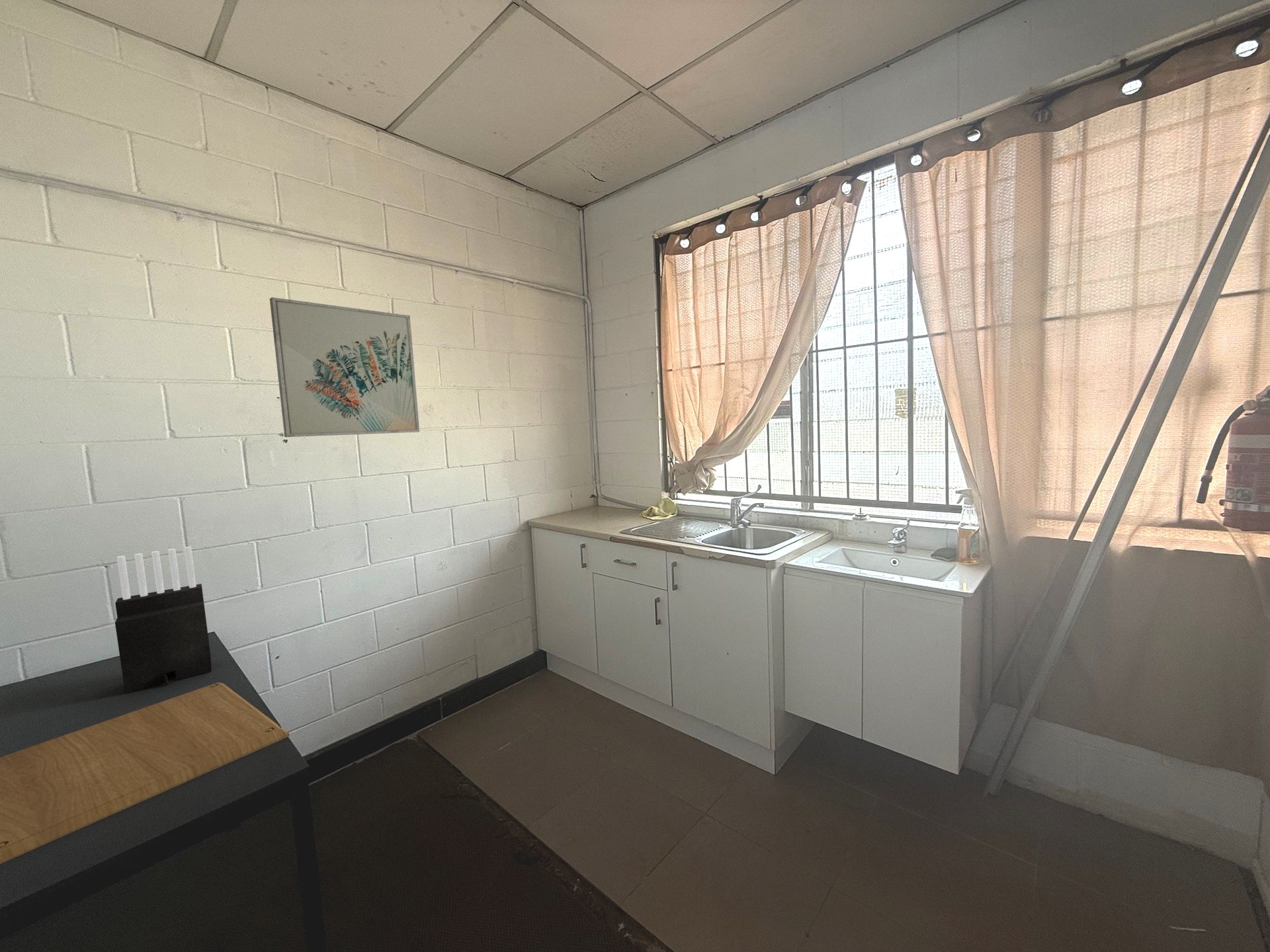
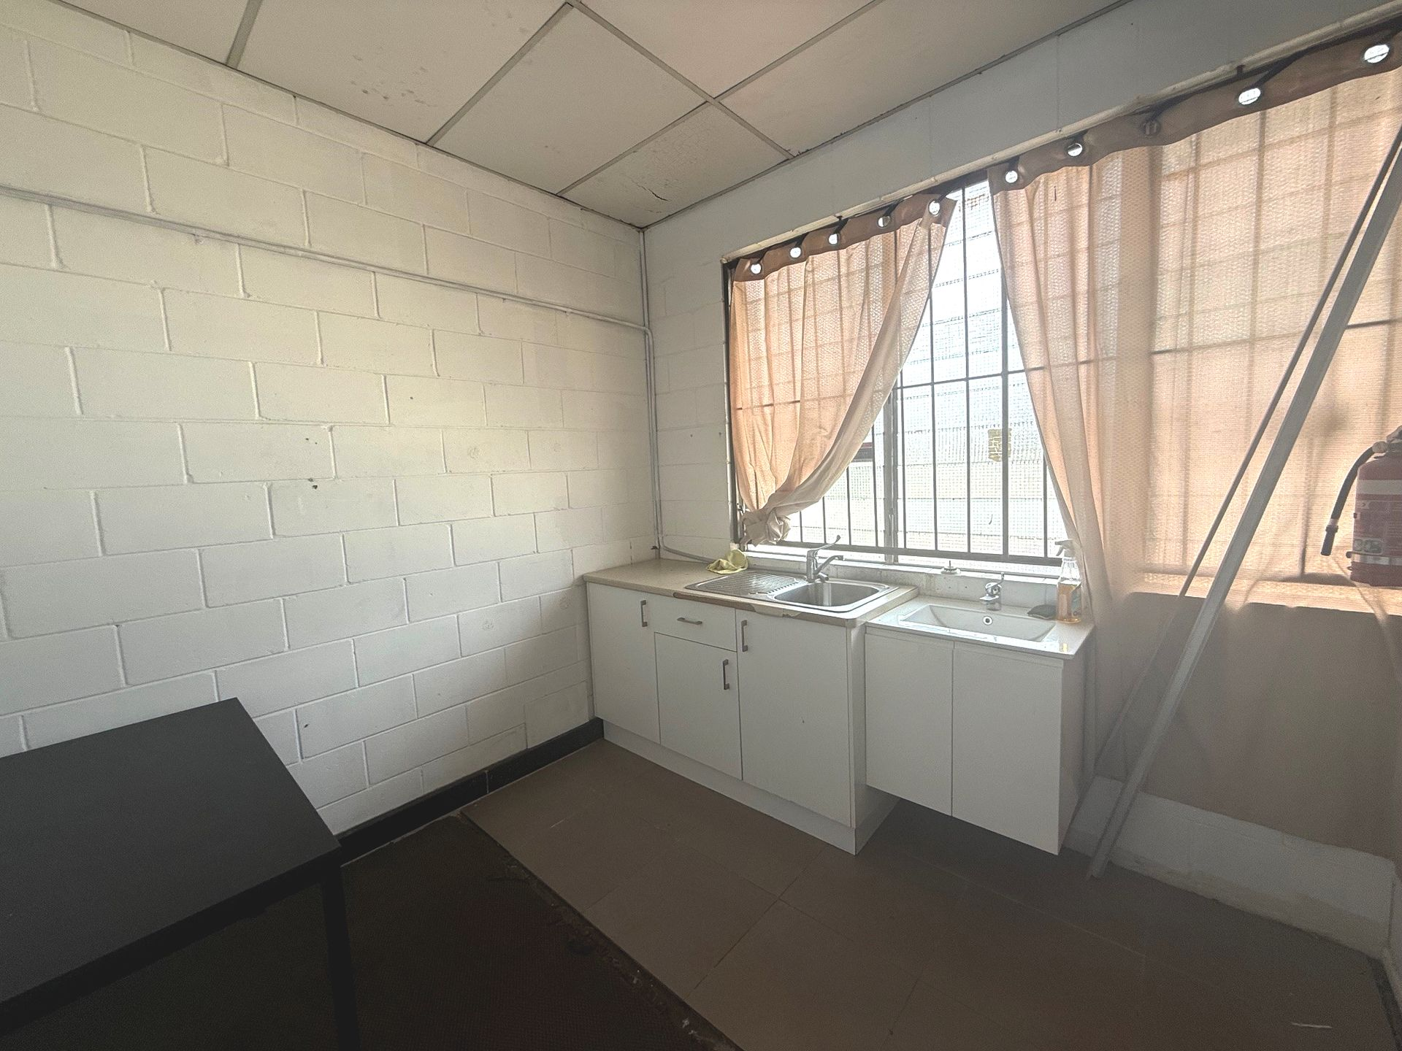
- chopping board [0,682,290,865]
- wall art [269,297,420,438]
- knife block [114,546,212,694]
